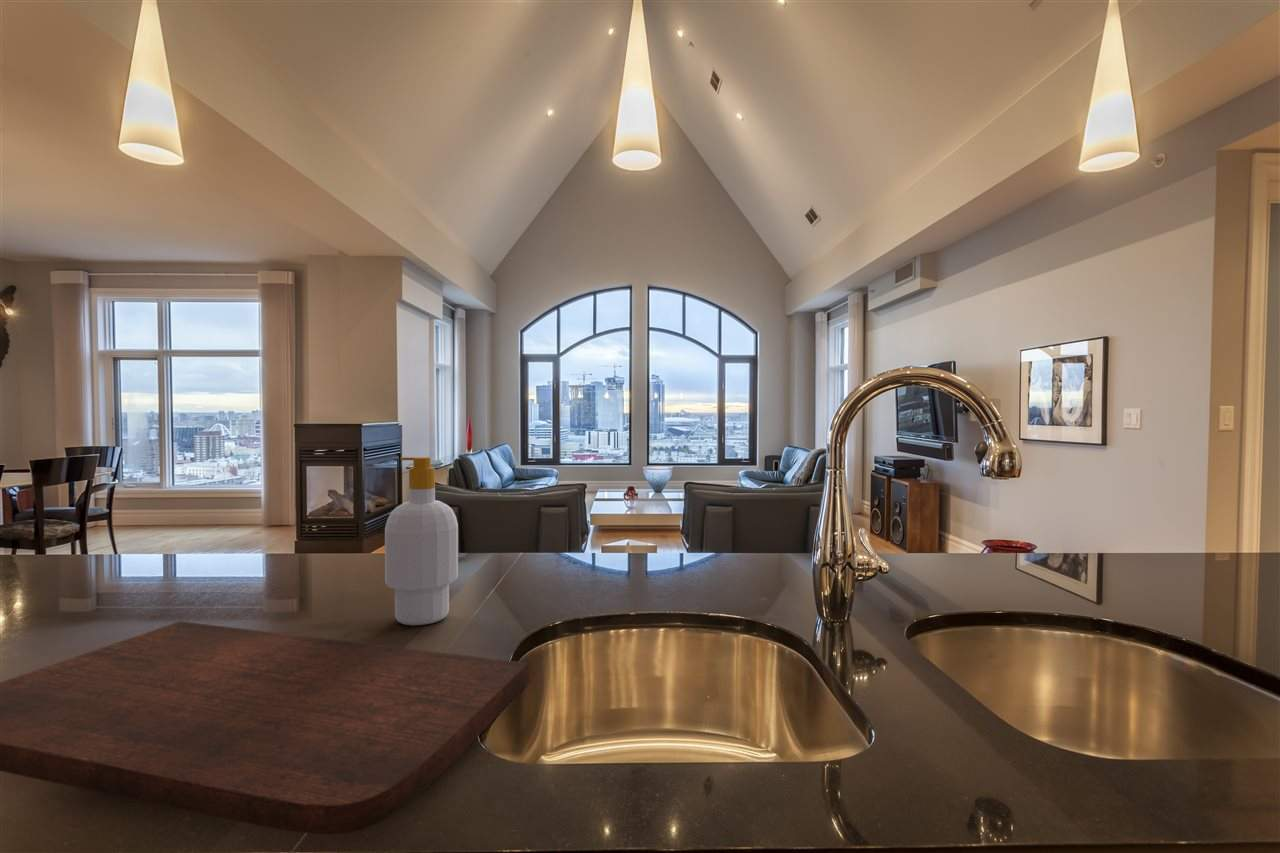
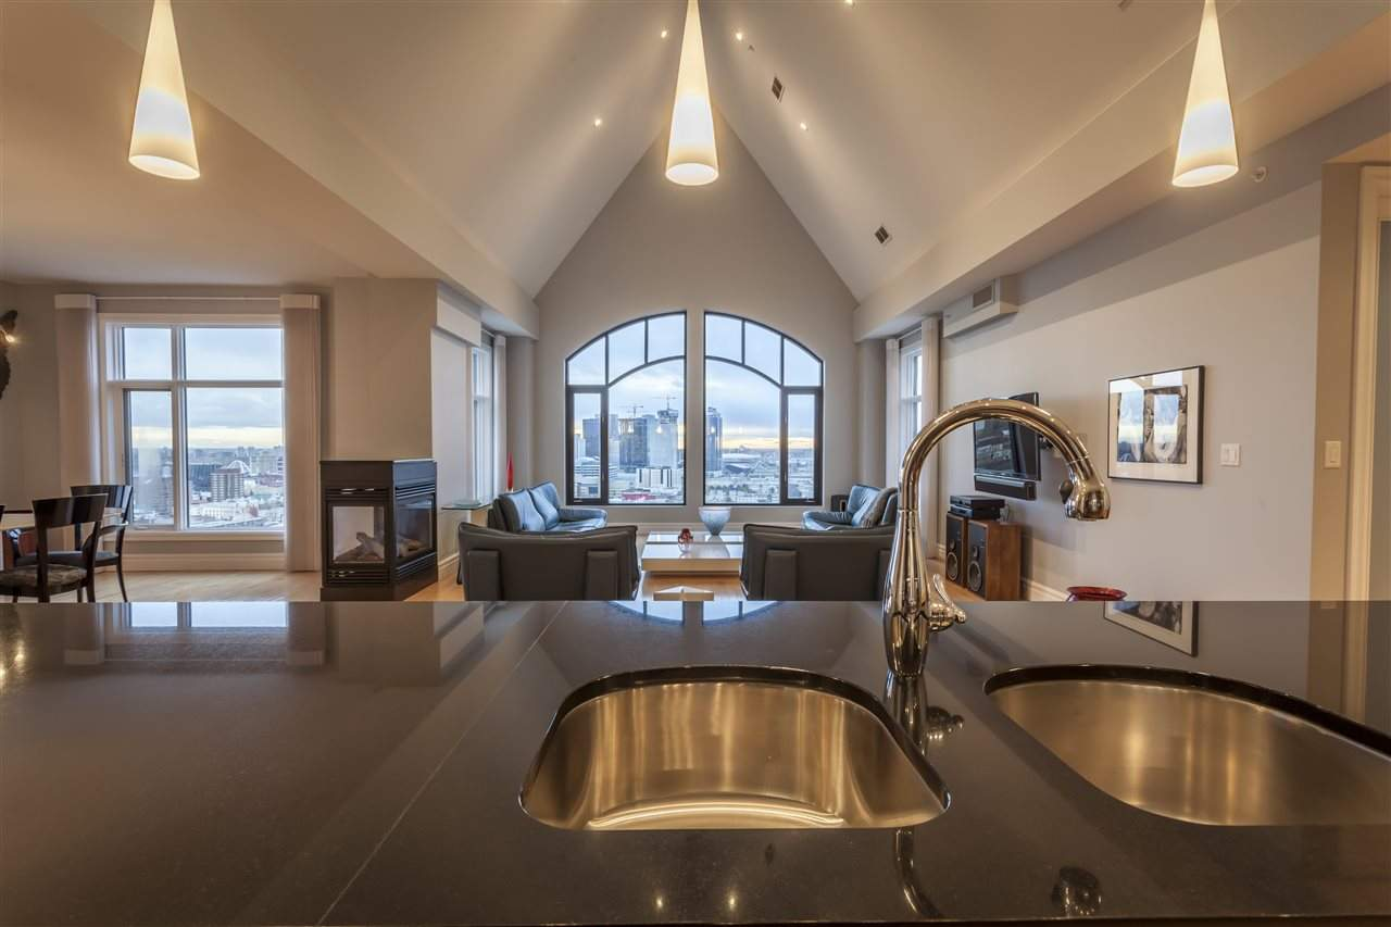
- soap bottle [384,456,459,626]
- cutting board [0,620,530,835]
